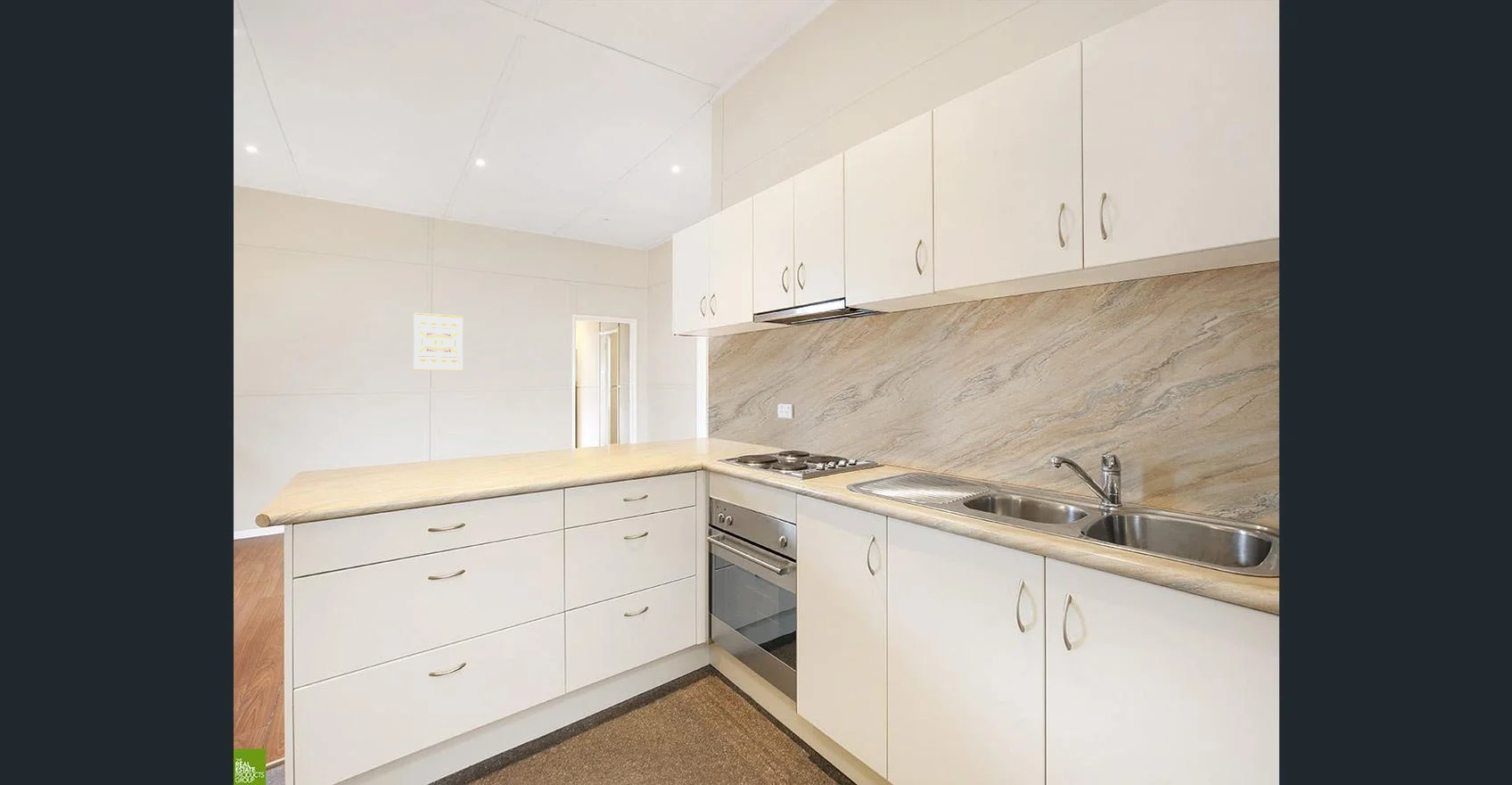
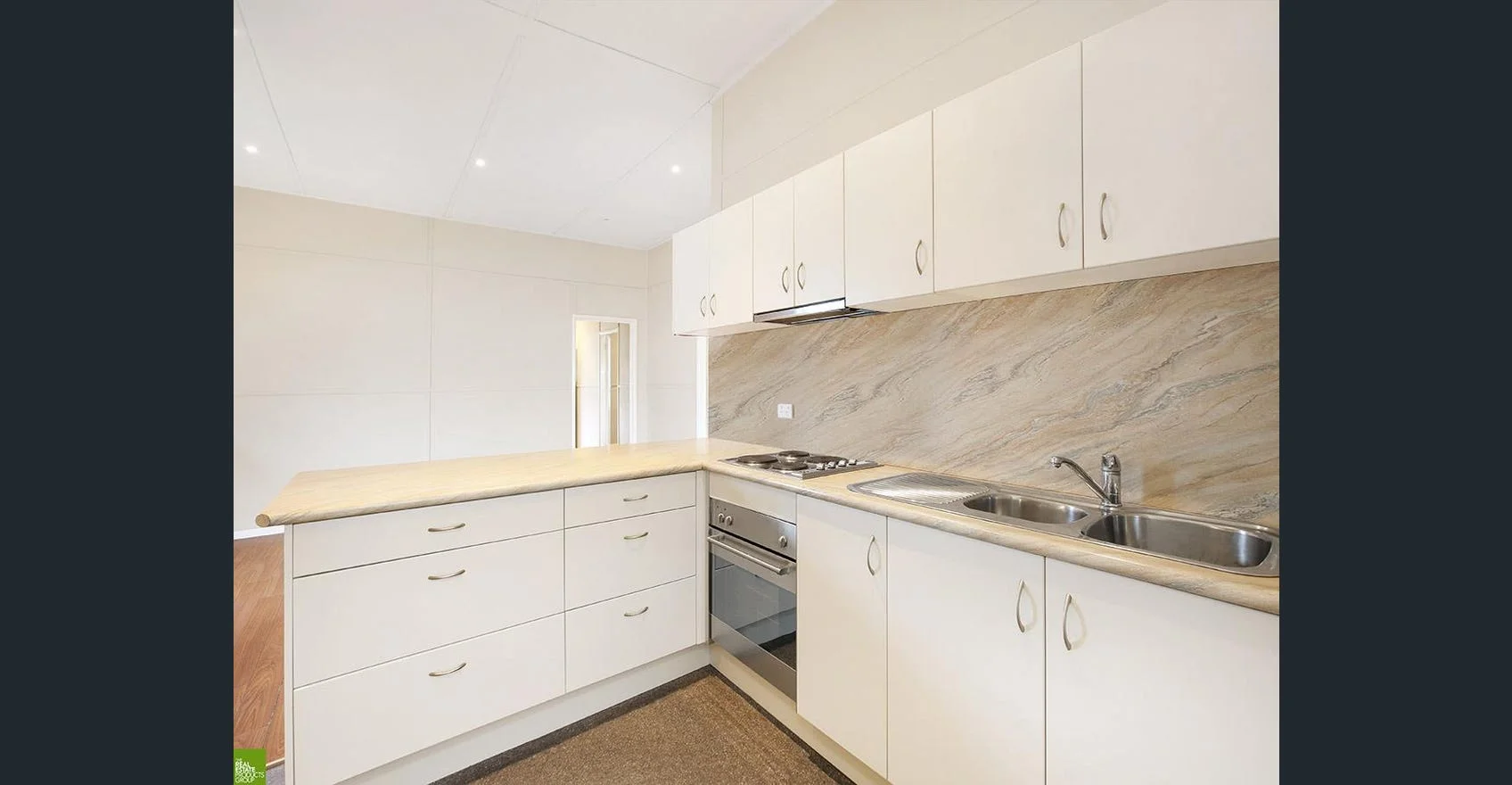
- wall art [413,312,464,372]
